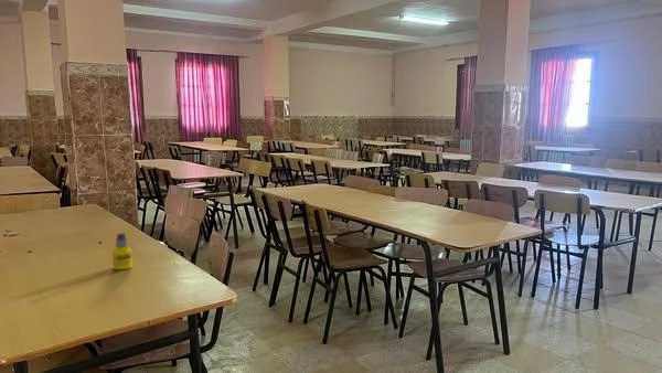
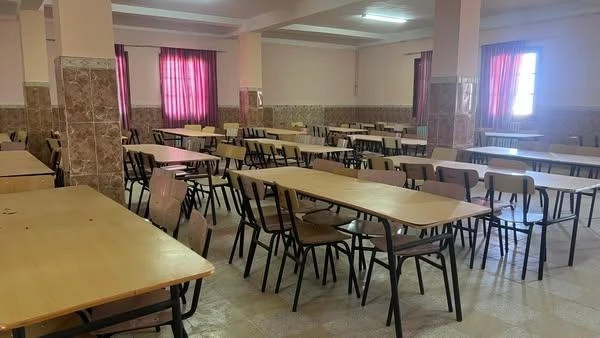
- bottle [111,232,134,270]
